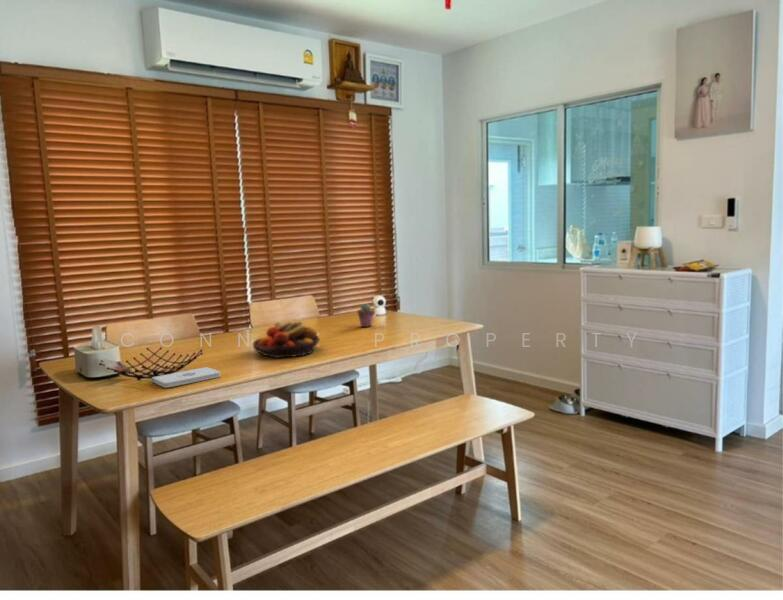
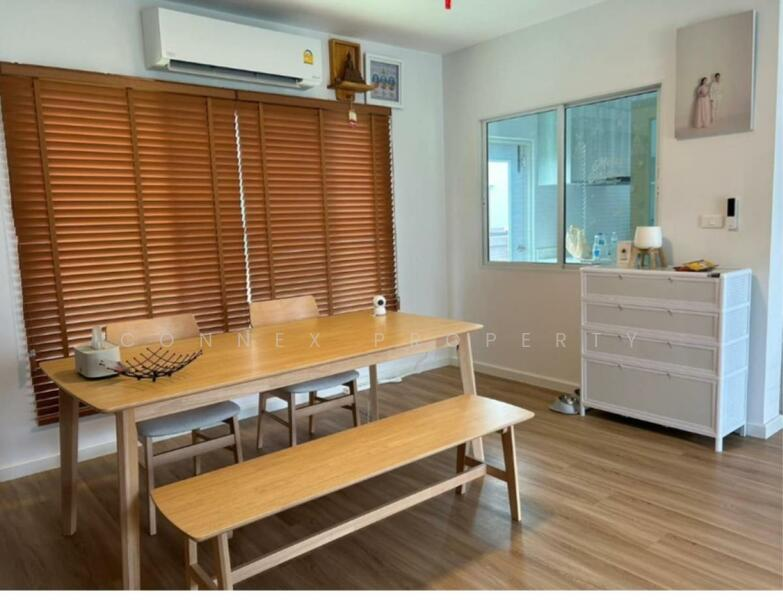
- potted succulent [356,302,376,328]
- fruit bowl [252,321,321,359]
- notepad [151,366,221,389]
